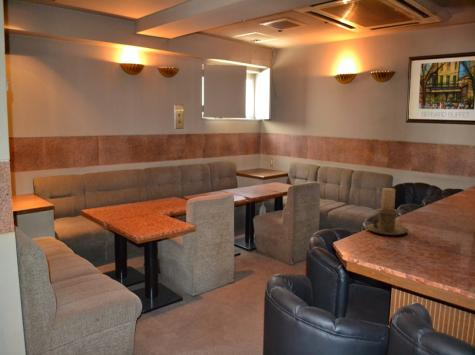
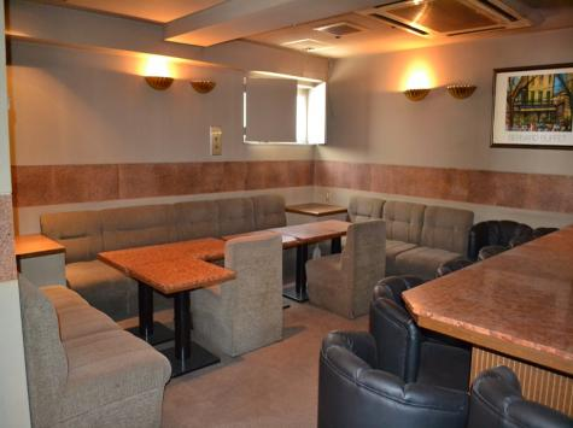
- candle holder [364,187,410,236]
